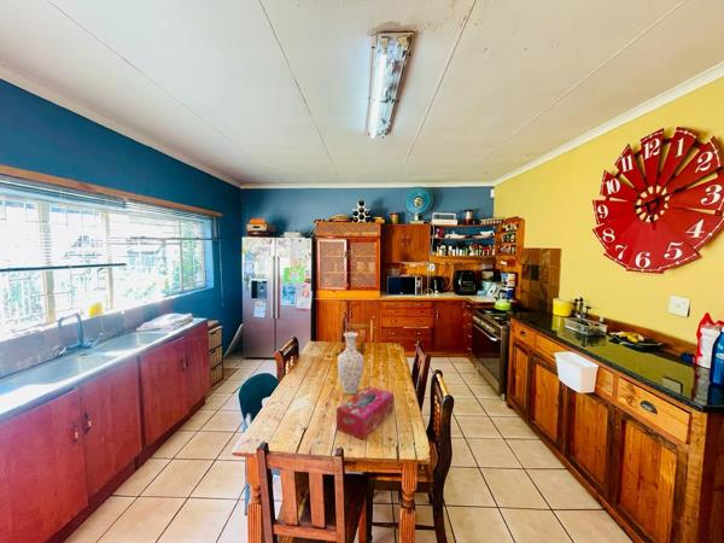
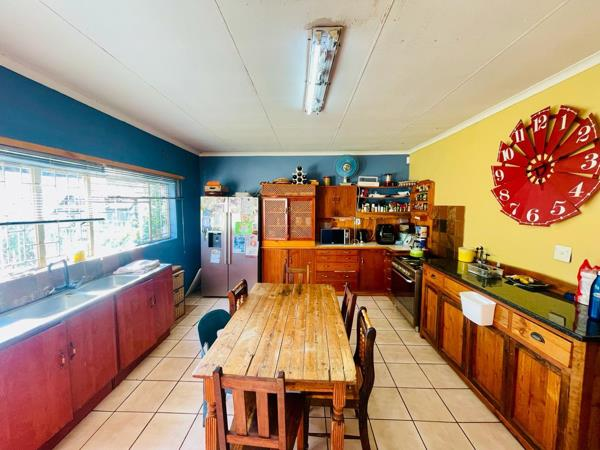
- tissue box [335,385,395,442]
- vase [337,331,366,396]
